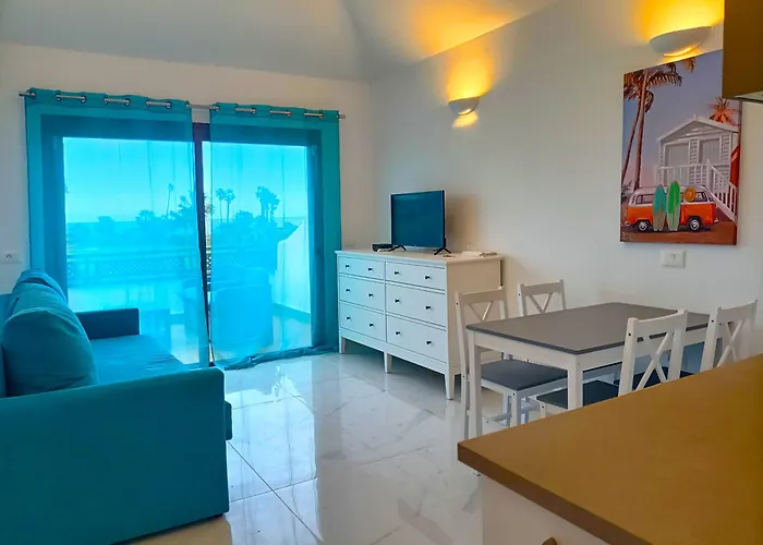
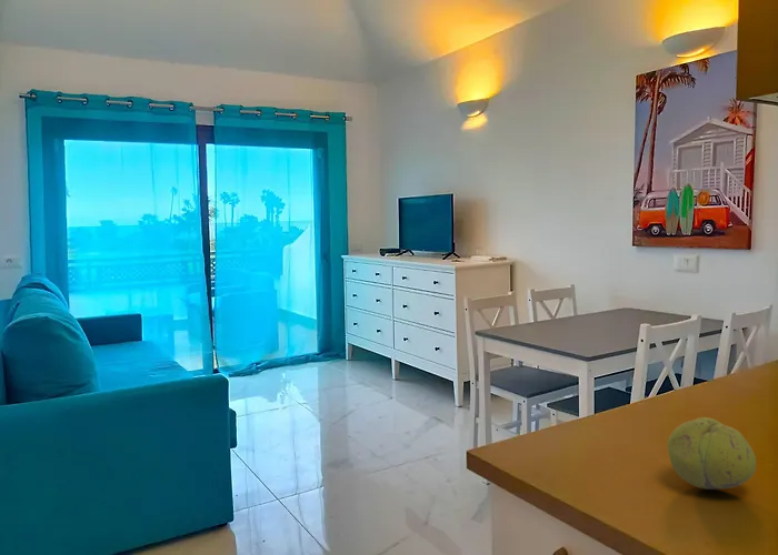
+ fruit [667,416,757,491]
